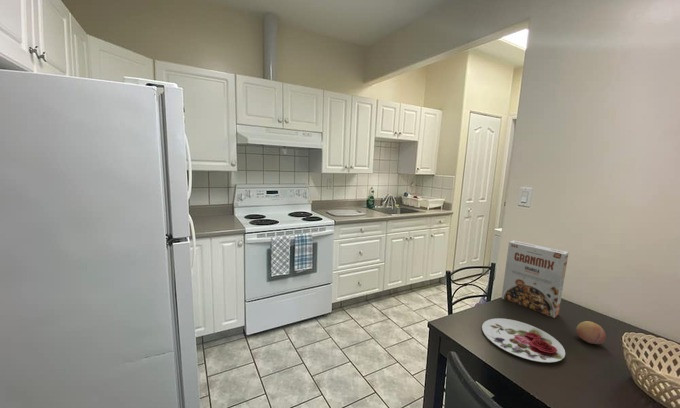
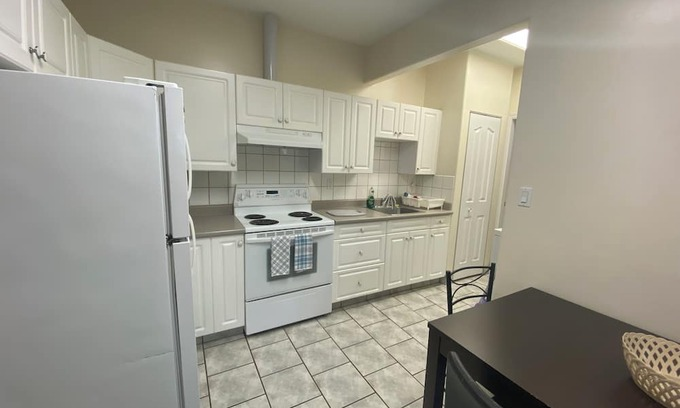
- fruit [575,320,607,345]
- plate [481,317,566,363]
- cereal box [501,239,570,319]
